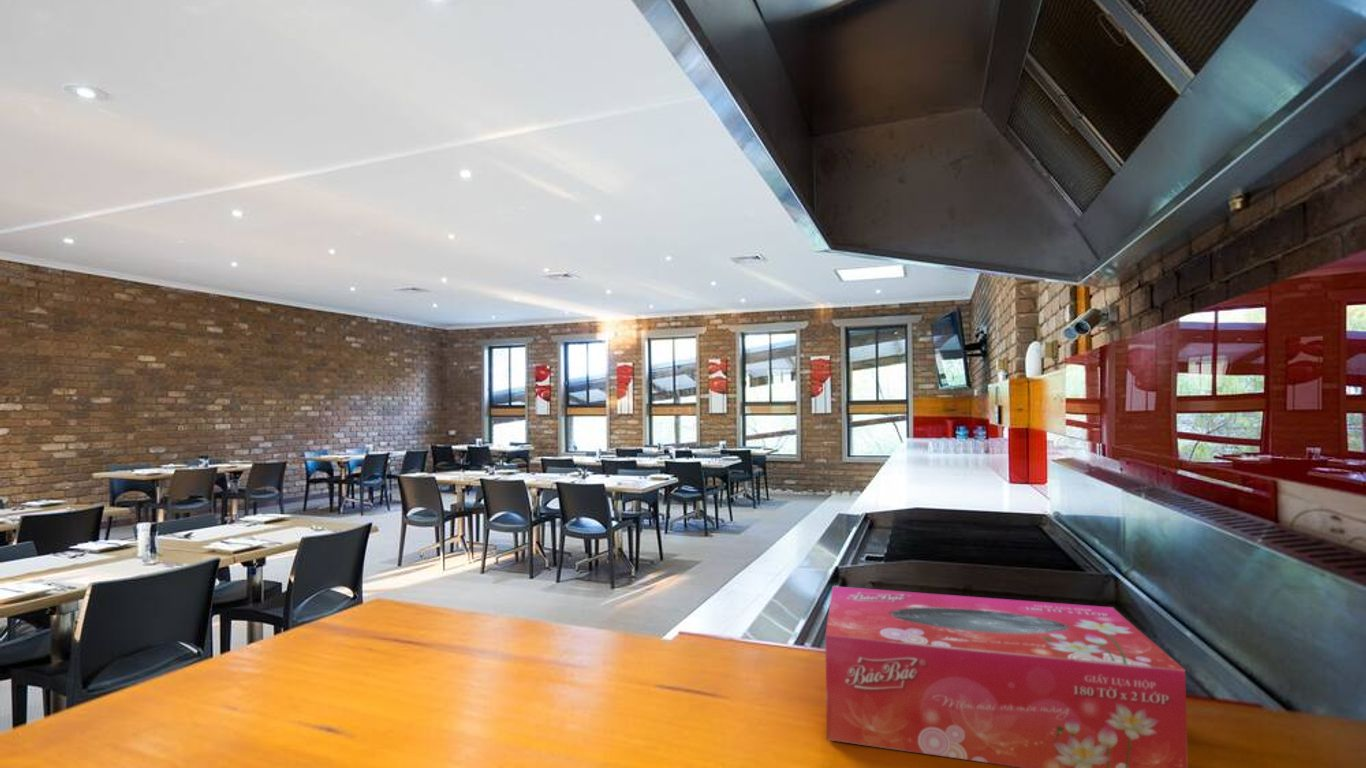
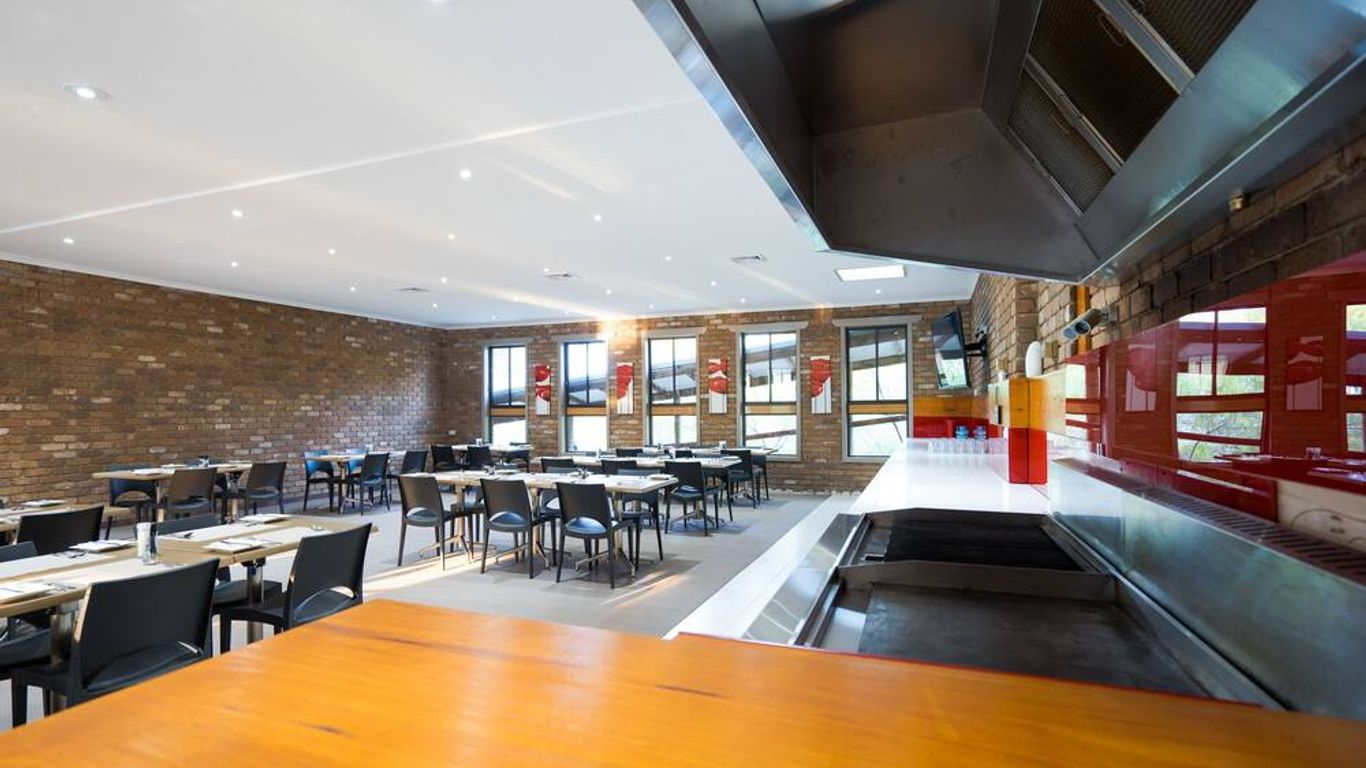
- tissue box [824,585,1189,768]
